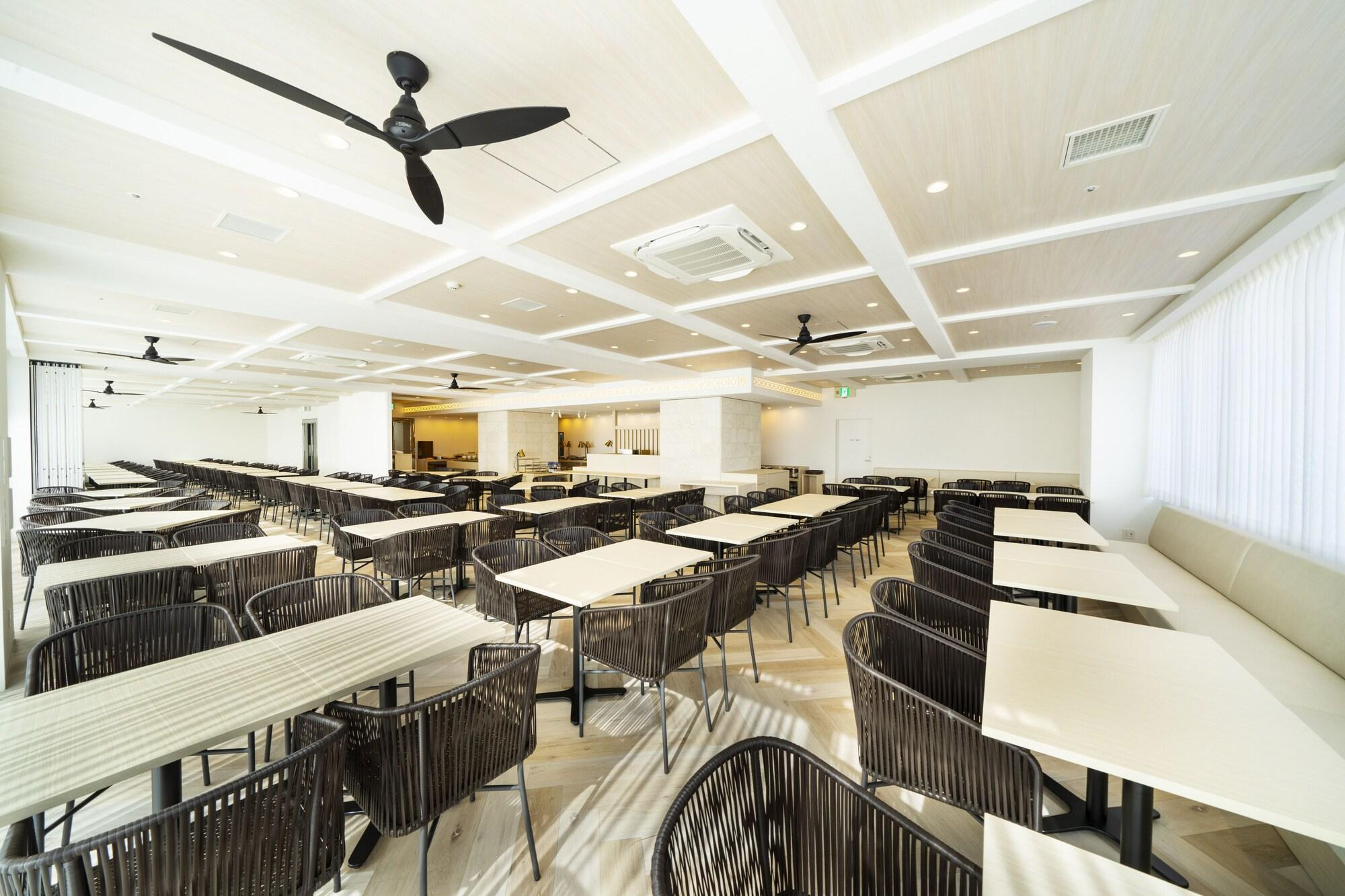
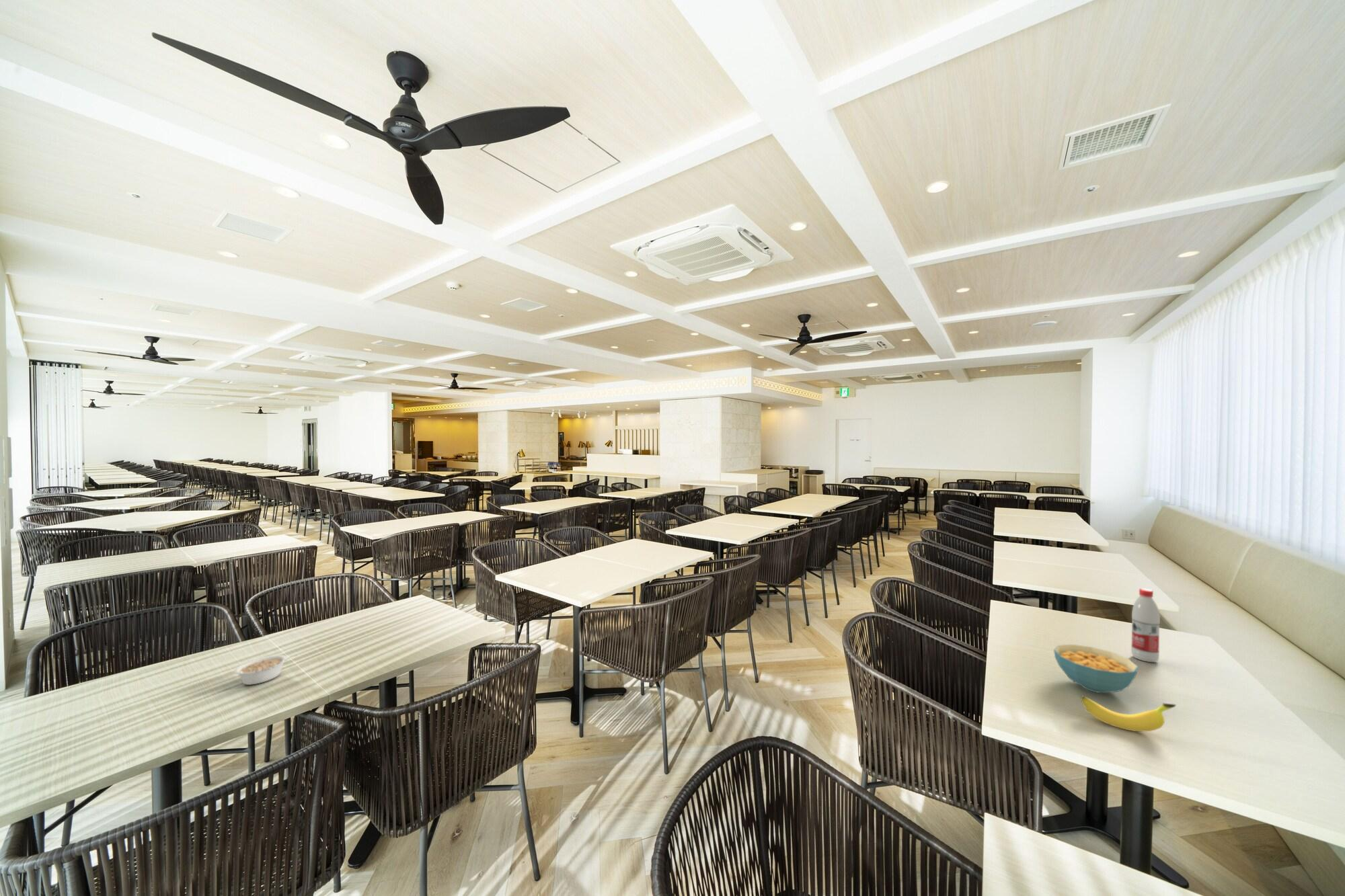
+ legume [233,654,297,686]
+ banana [1080,695,1177,732]
+ cereal bowl [1053,644,1139,694]
+ water bottle [1130,587,1161,663]
